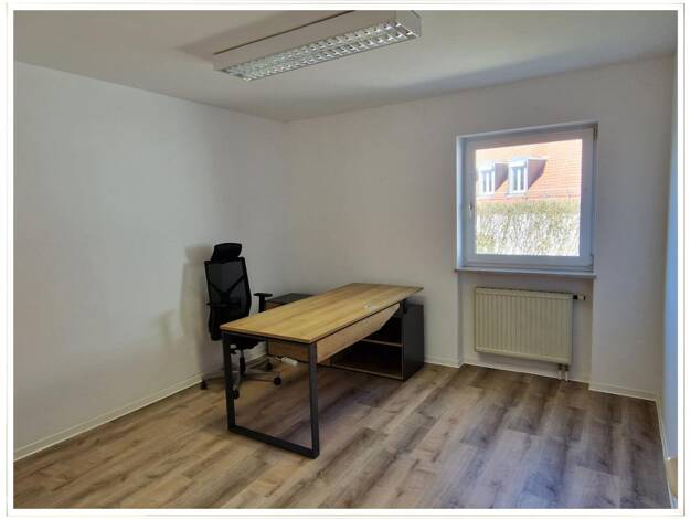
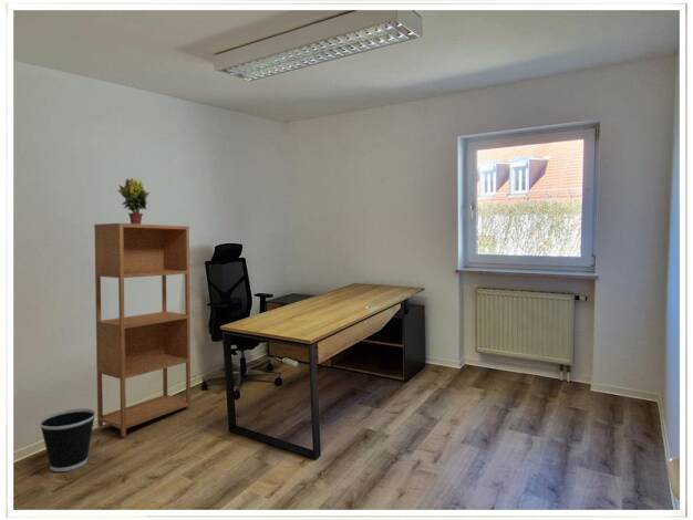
+ bookcase [93,222,192,437]
+ wastebasket [38,407,97,472]
+ potted plant [116,177,151,225]
